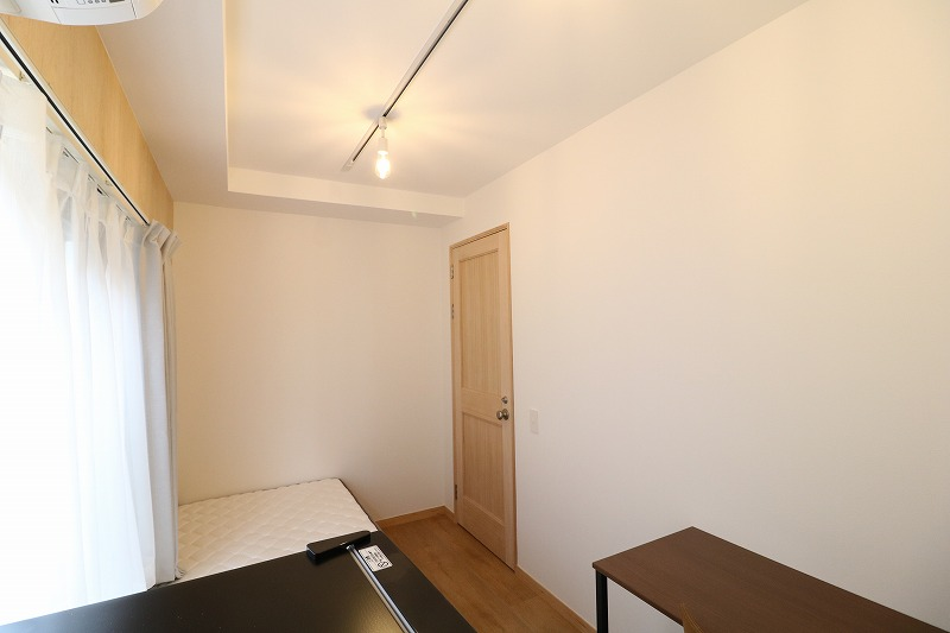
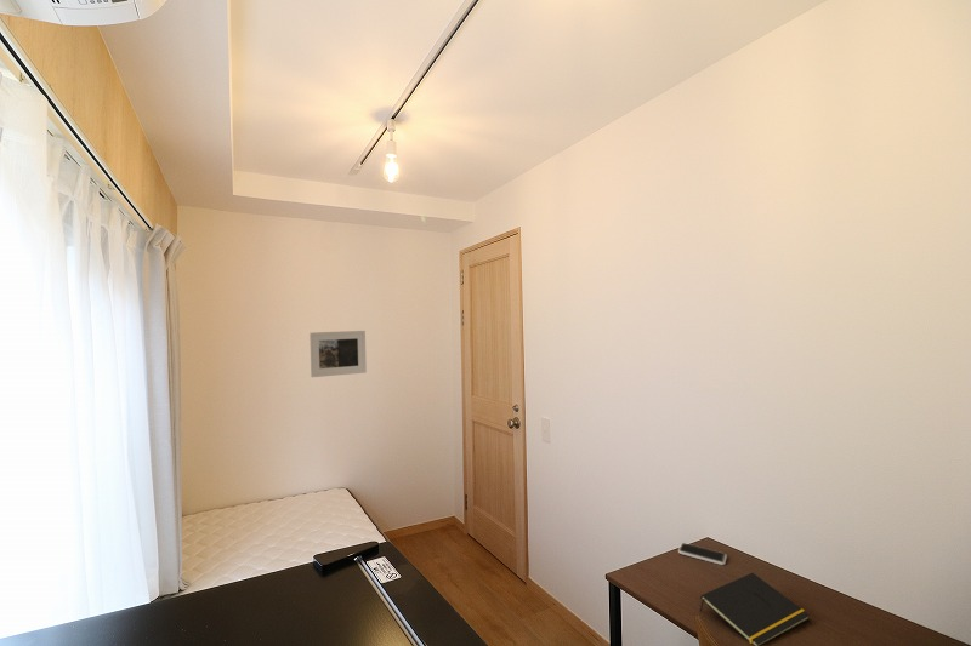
+ smartphone [677,542,728,566]
+ notepad [699,572,811,646]
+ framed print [308,330,368,378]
